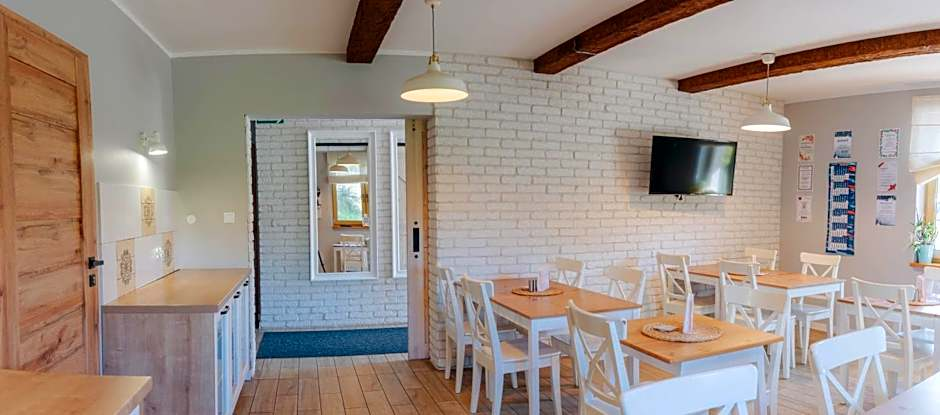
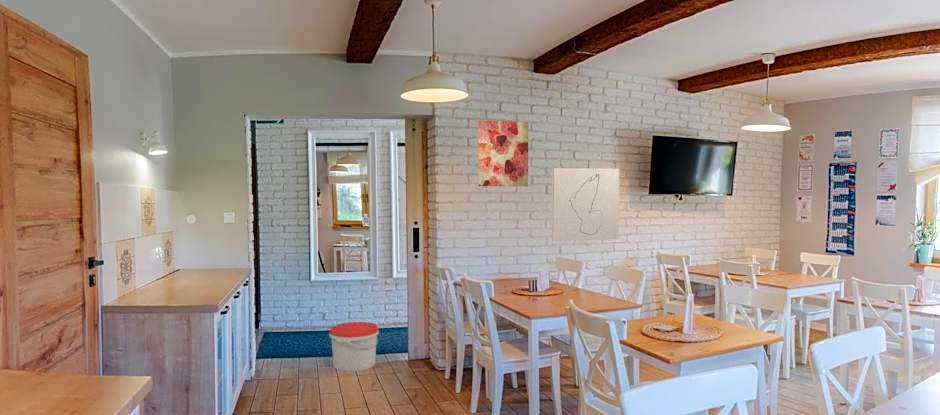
+ wall art [477,119,529,187]
+ bucket [328,321,380,372]
+ wall art [551,167,620,242]
